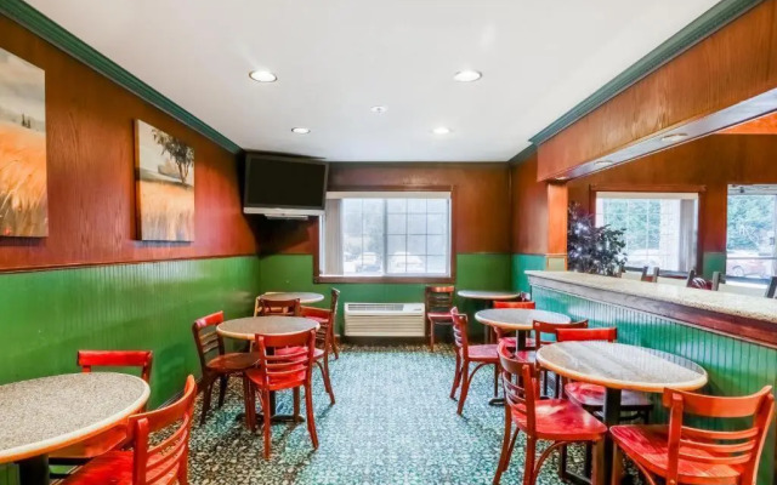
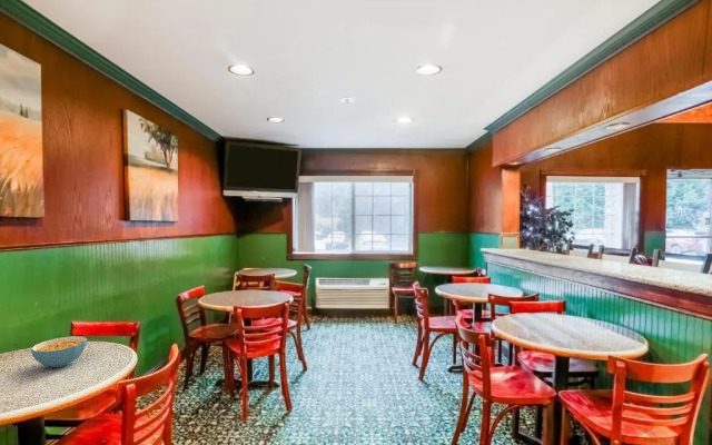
+ cereal bowl [30,335,89,368]
